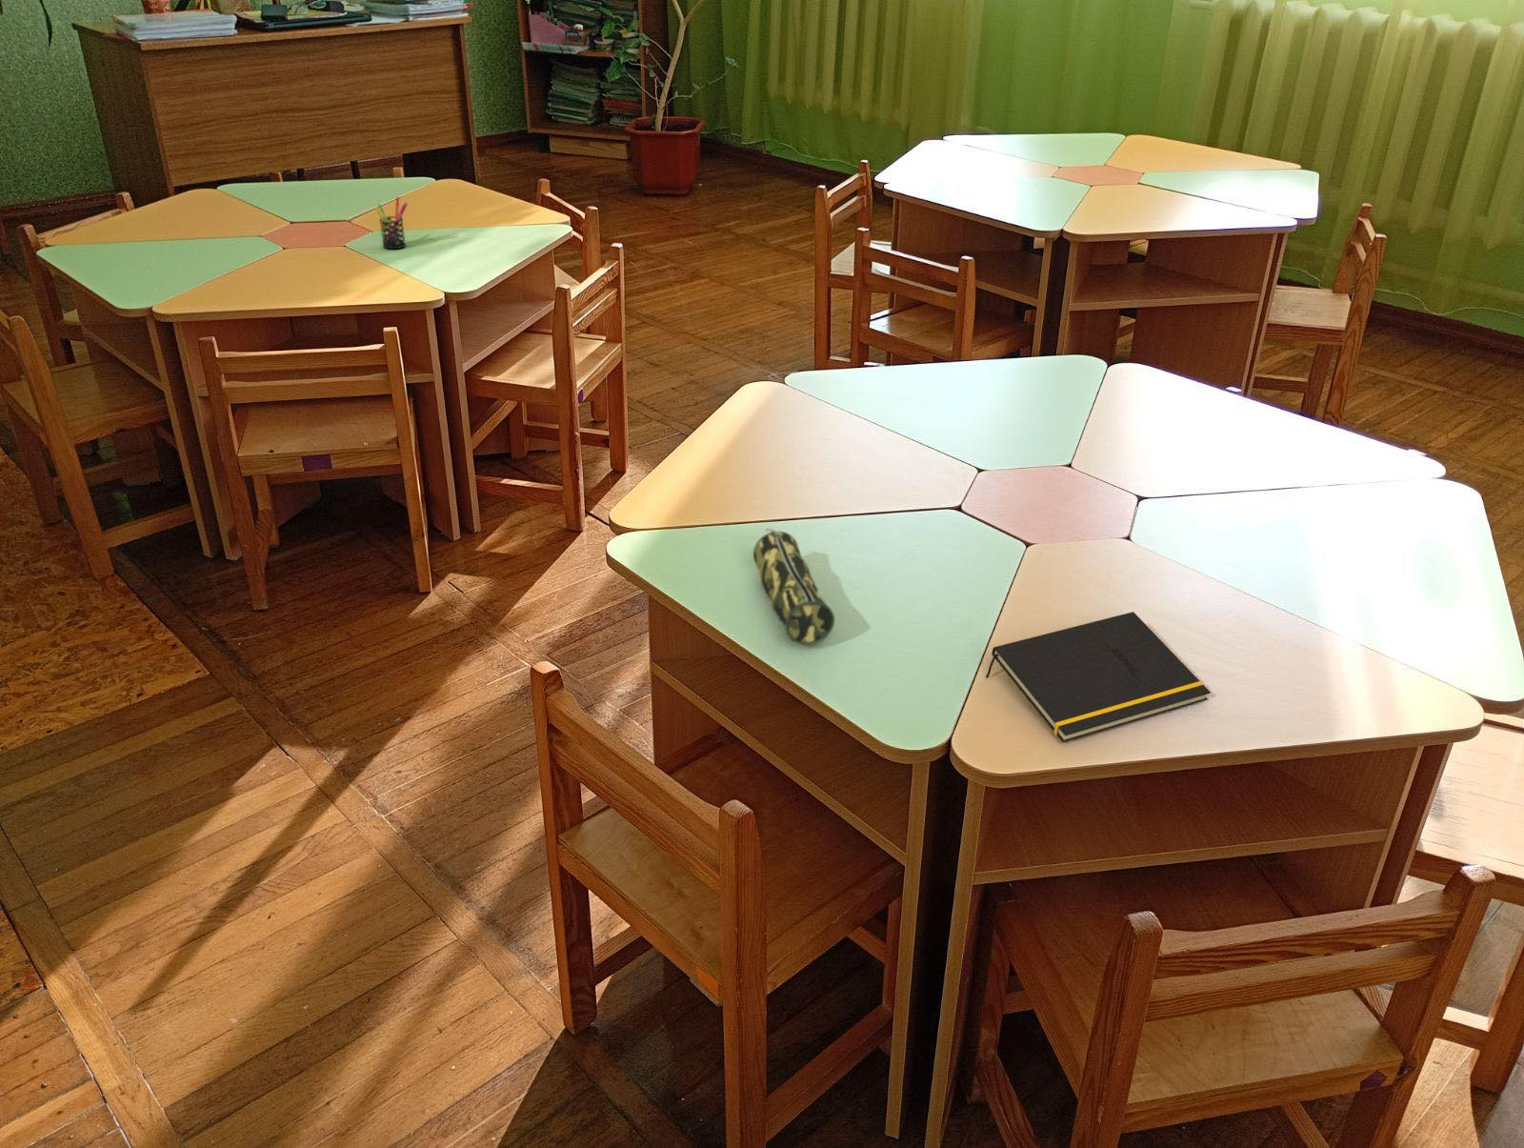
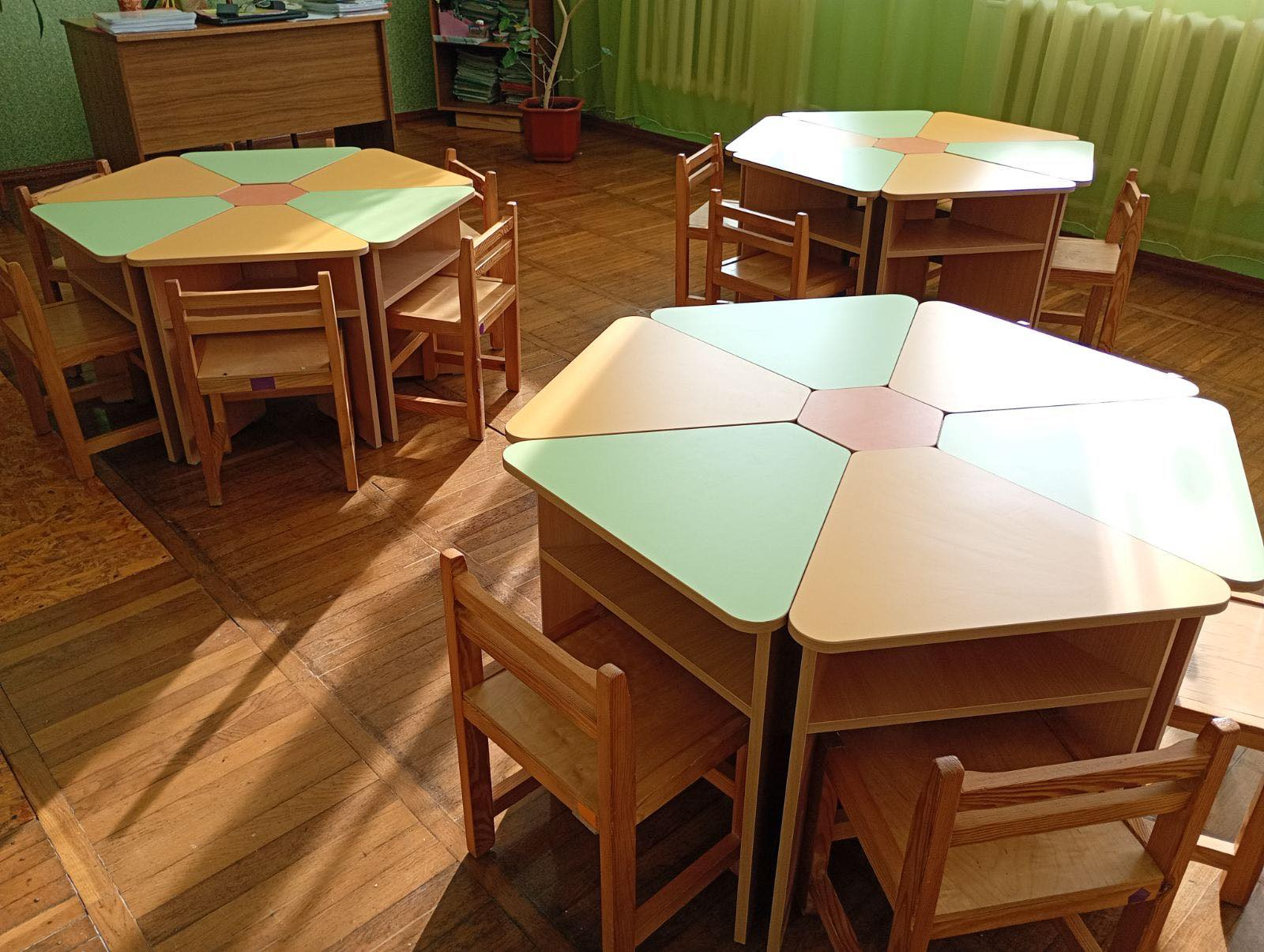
- pen holder [374,197,409,250]
- notepad [985,610,1212,743]
- pencil case [752,528,836,646]
